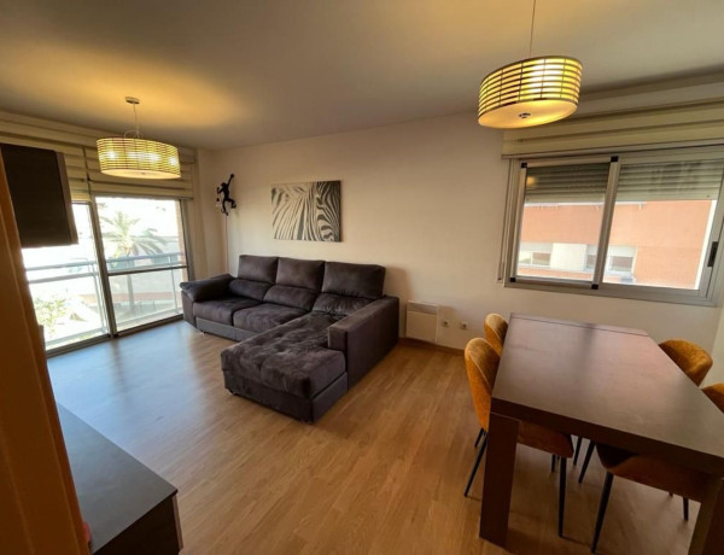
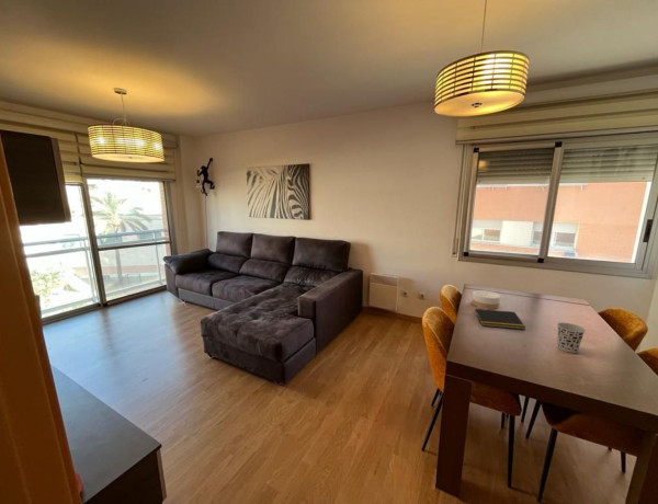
+ cup [556,322,587,354]
+ bowl [470,289,501,310]
+ notepad [473,308,526,331]
